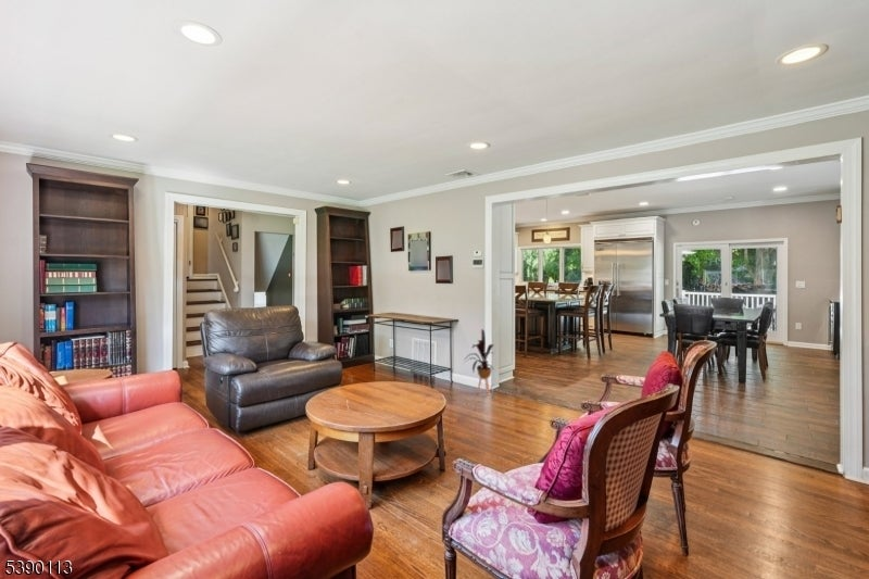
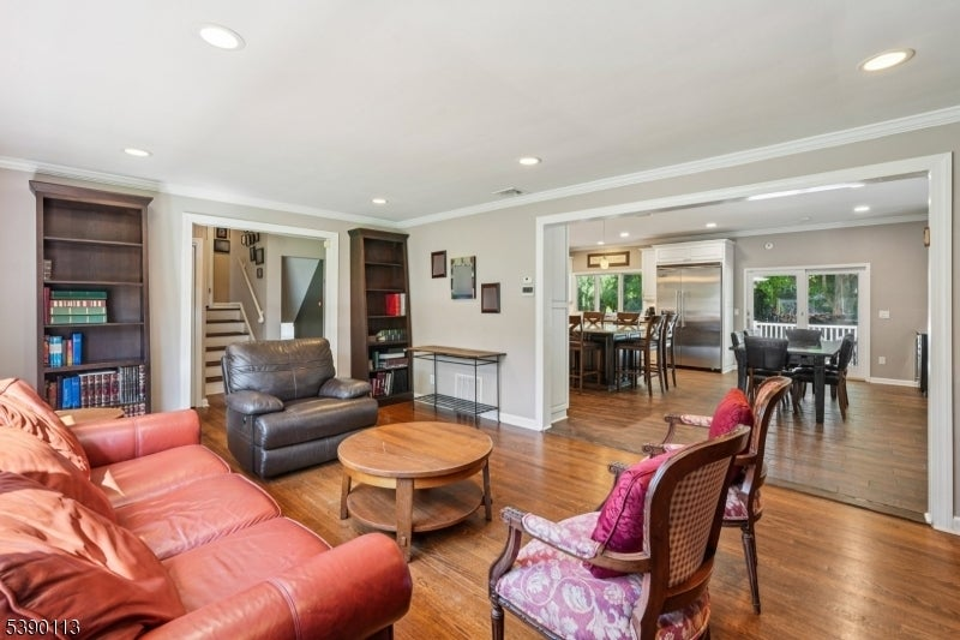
- house plant [462,328,495,397]
